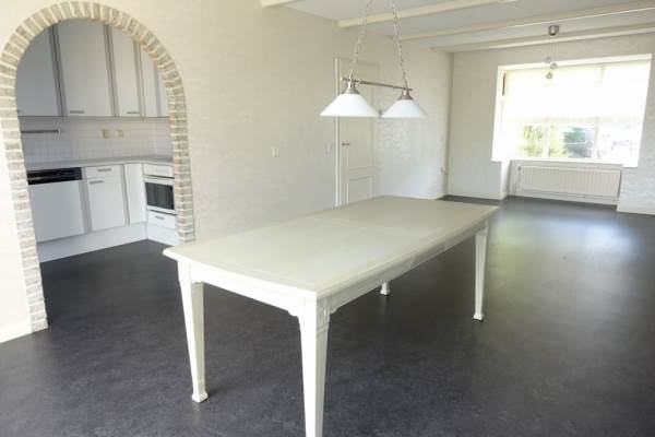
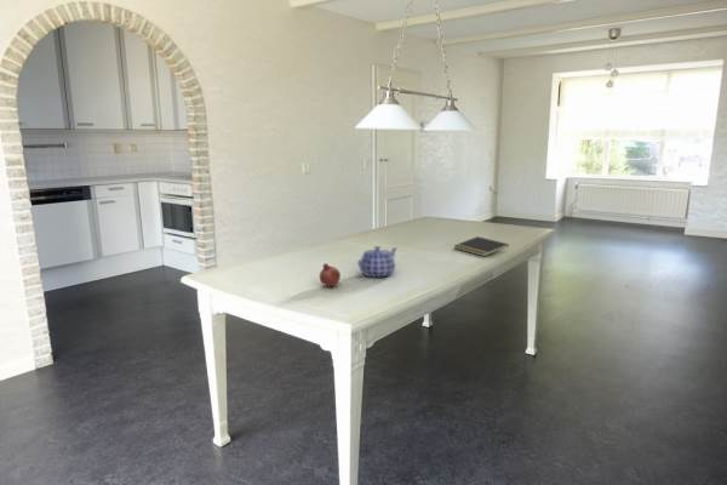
+ teapot [356,245,399,278]
+ fruit [319,262,342,287]
+ notepad [453,235,510,257]
